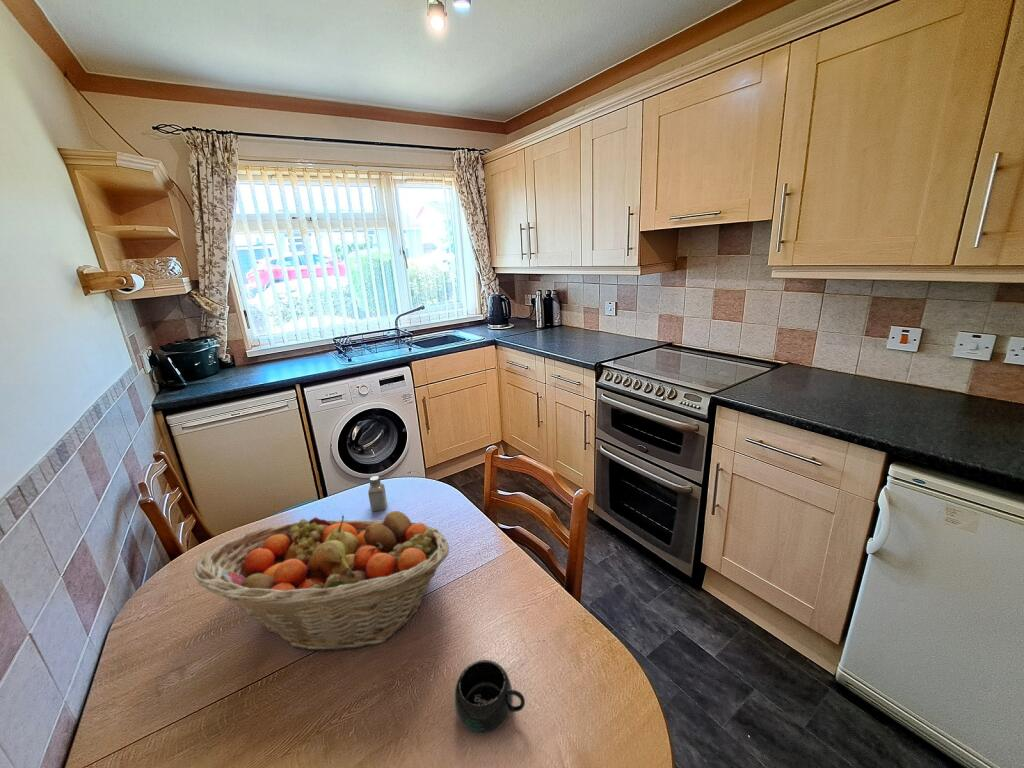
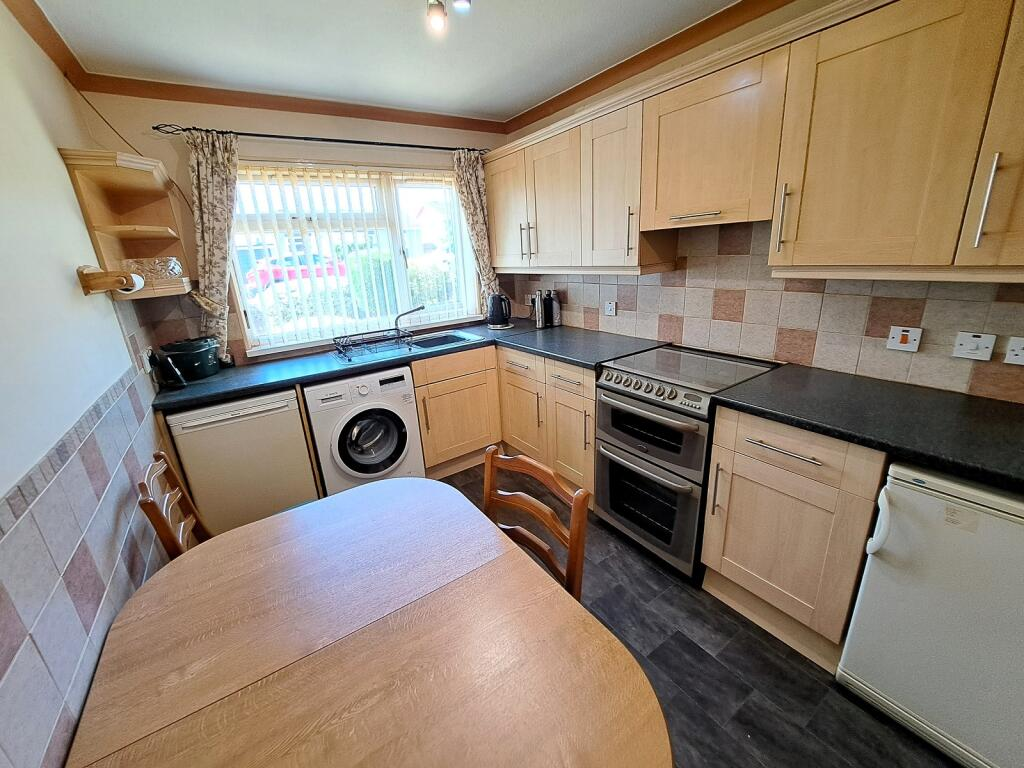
- fruit basket [192,510,450,653]
- mug [453,659,526,736]
- saltshaker [367,475,388,512]
